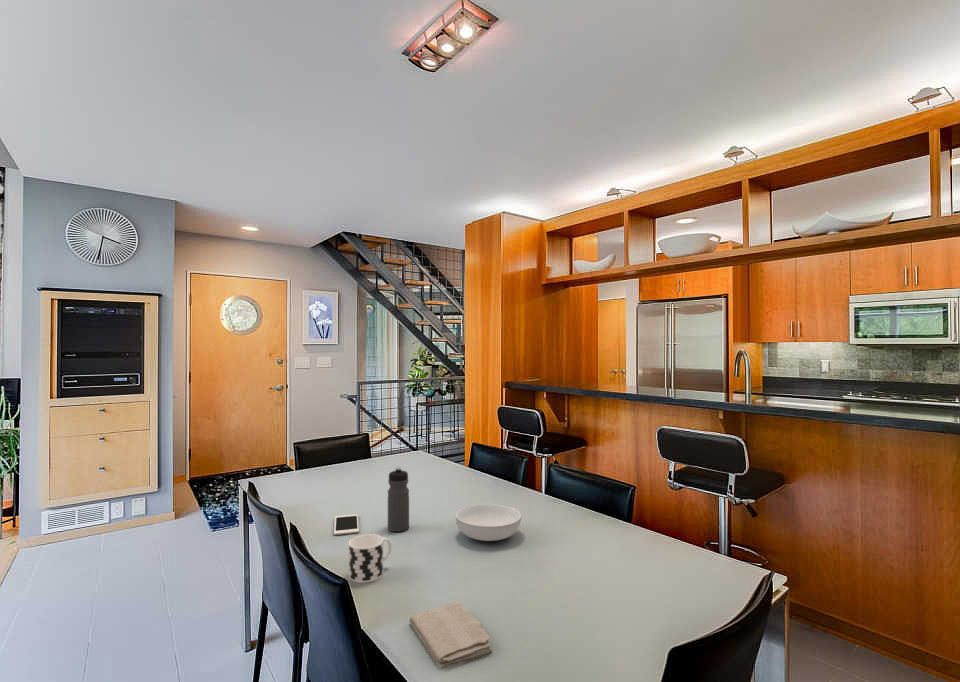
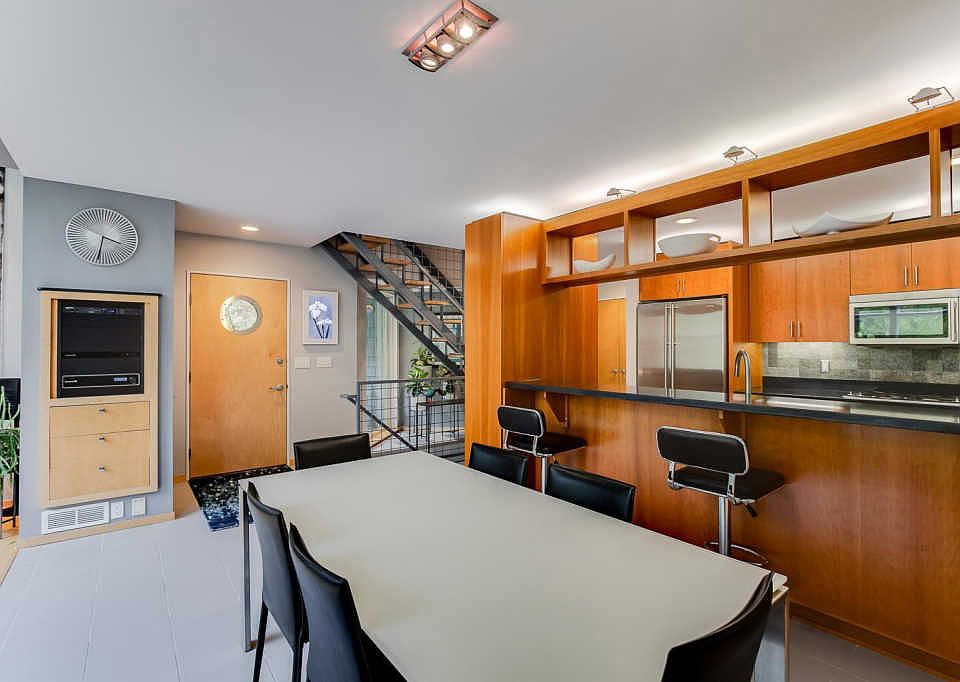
- washcloth [408,600,493,670]
- cell phone [333,513,360,536]
- serving bowl [454,503,522,542]
- cup [348,533,393,584]
- water bottle [387,467,410,533]
